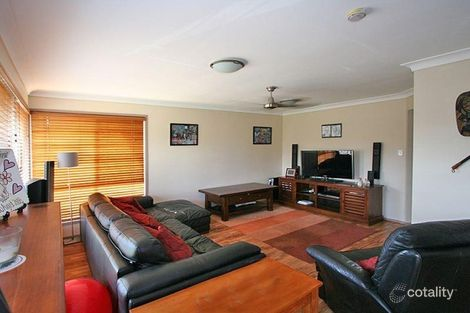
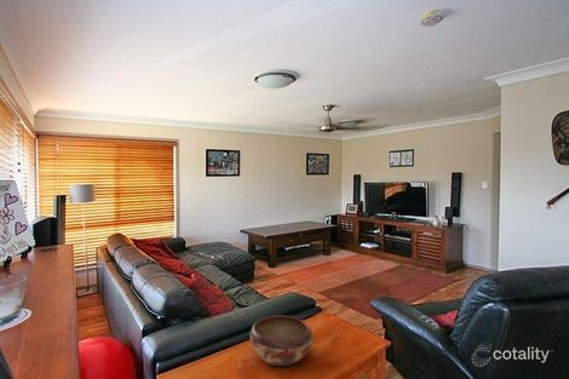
+ decorative bowl [249,314,314,367]
